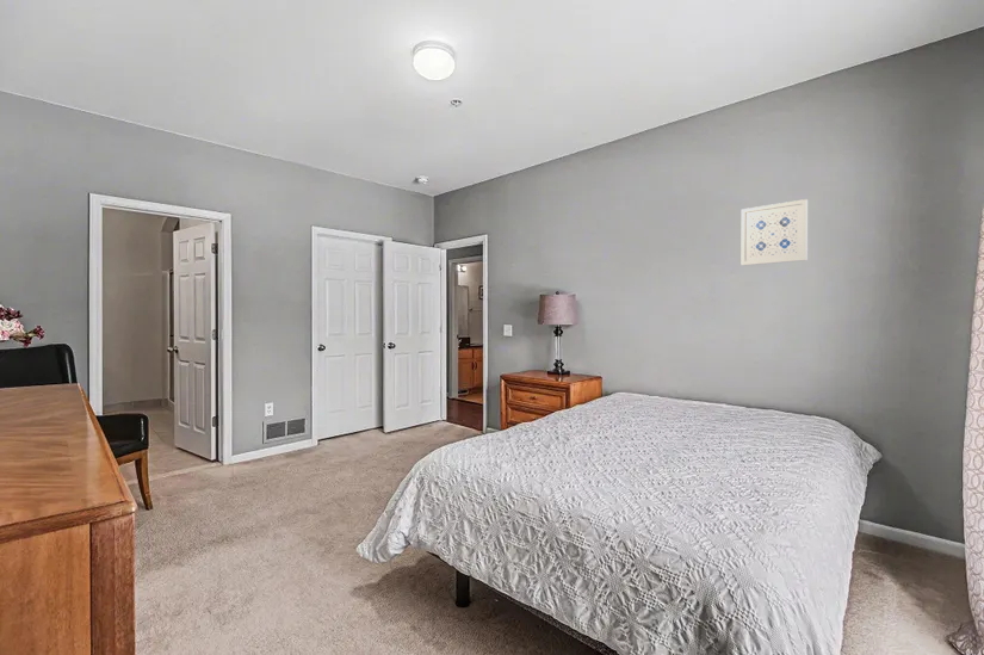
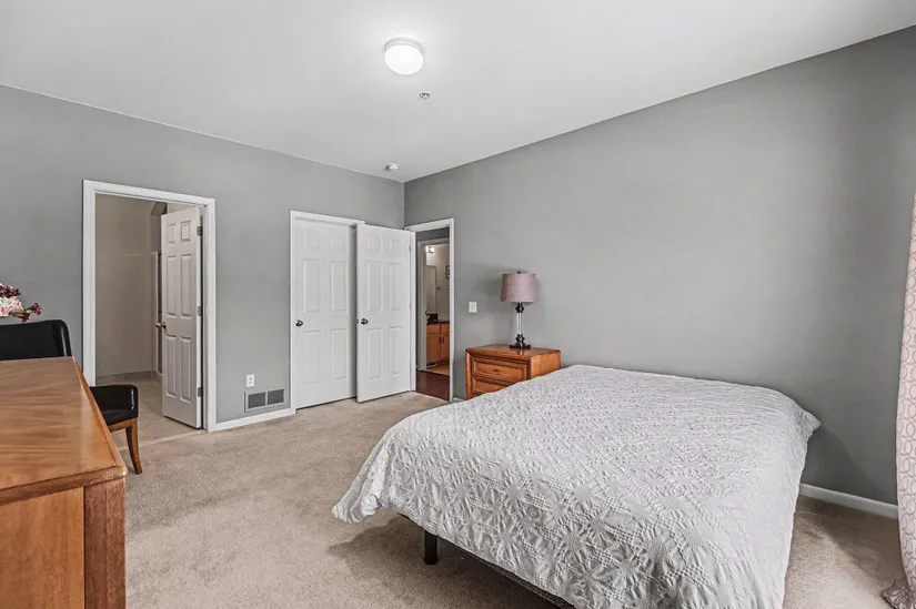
- wall art [741,198,809,266]
